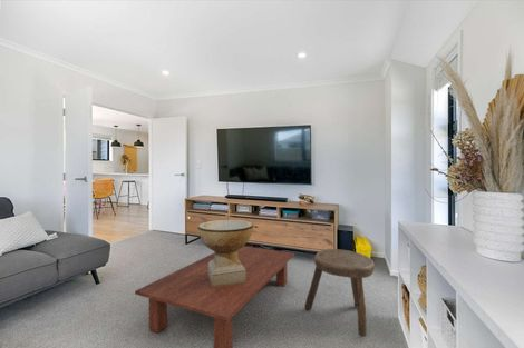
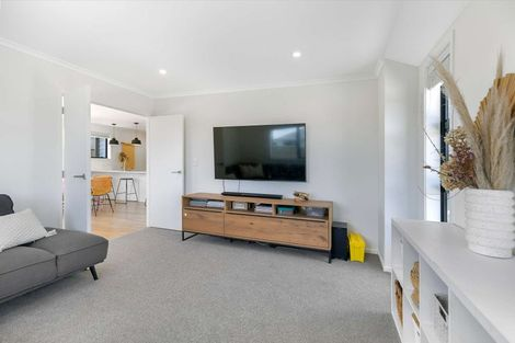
- stool [304,248,376,338]
- decorative bowl [197,219,254,287]
- coffee table [134,246,295,348]
